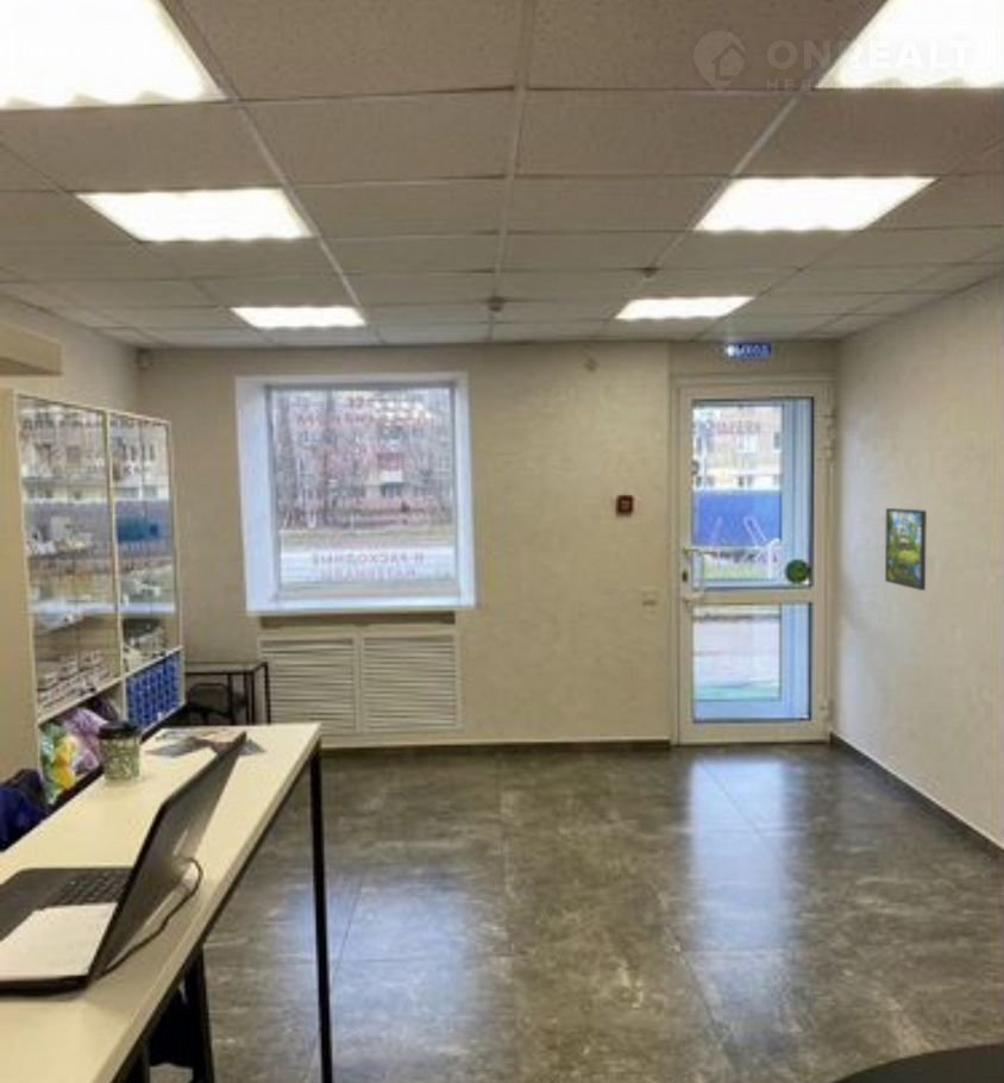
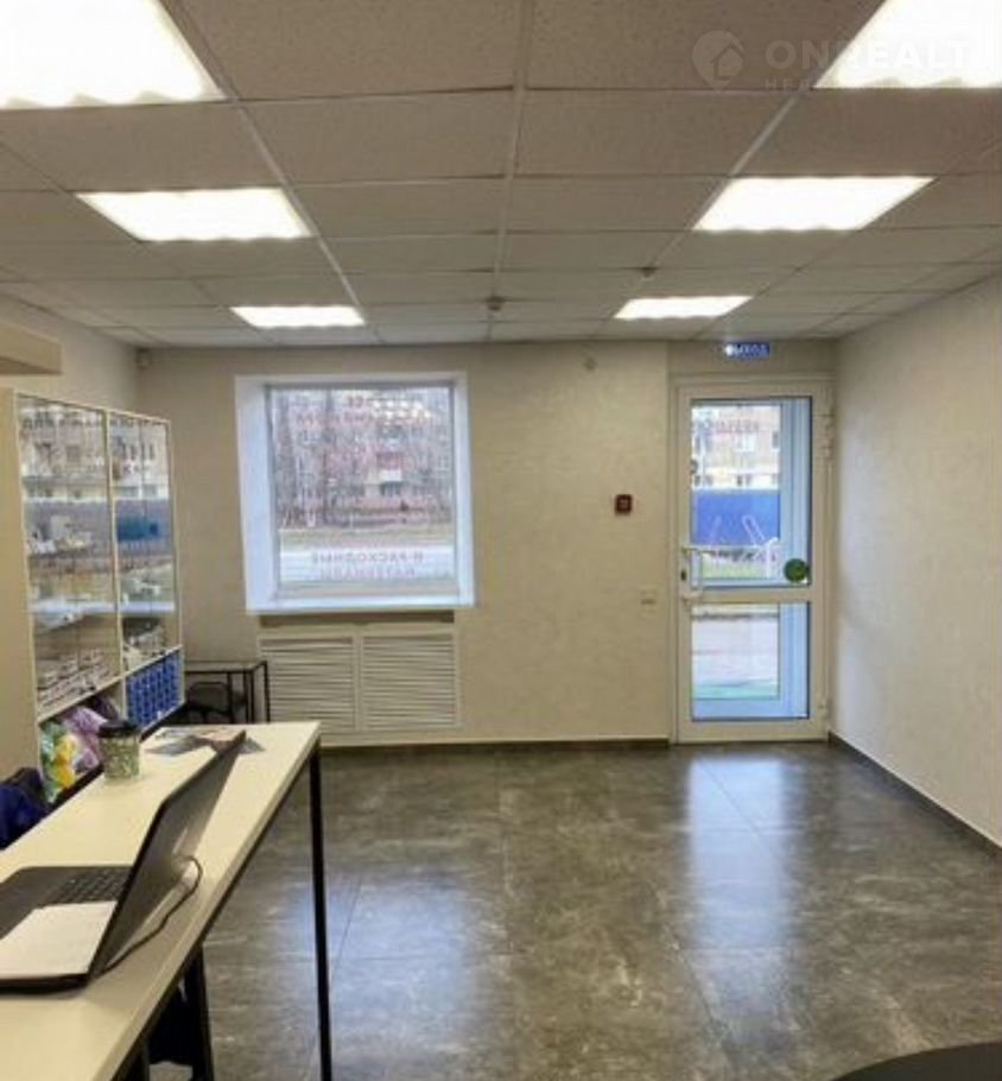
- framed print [884,507,928,591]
